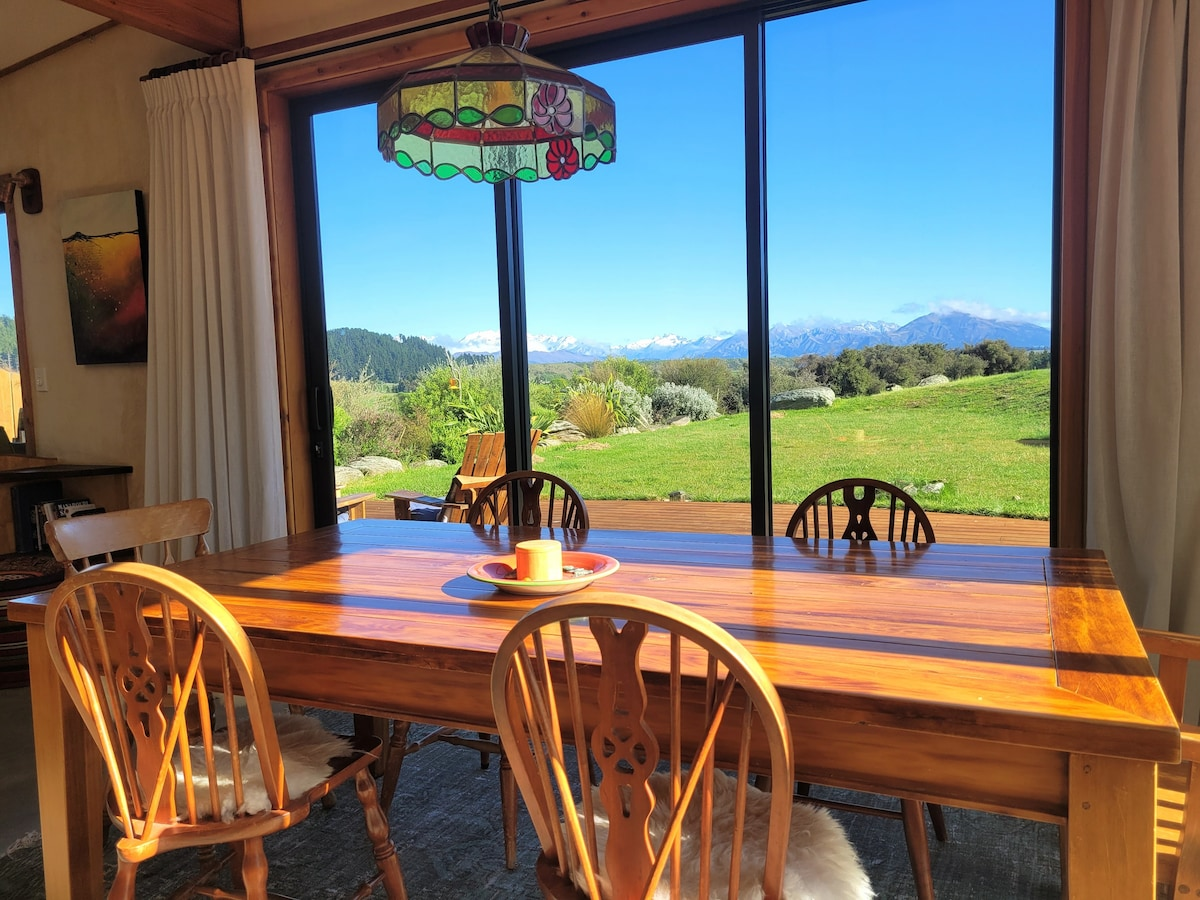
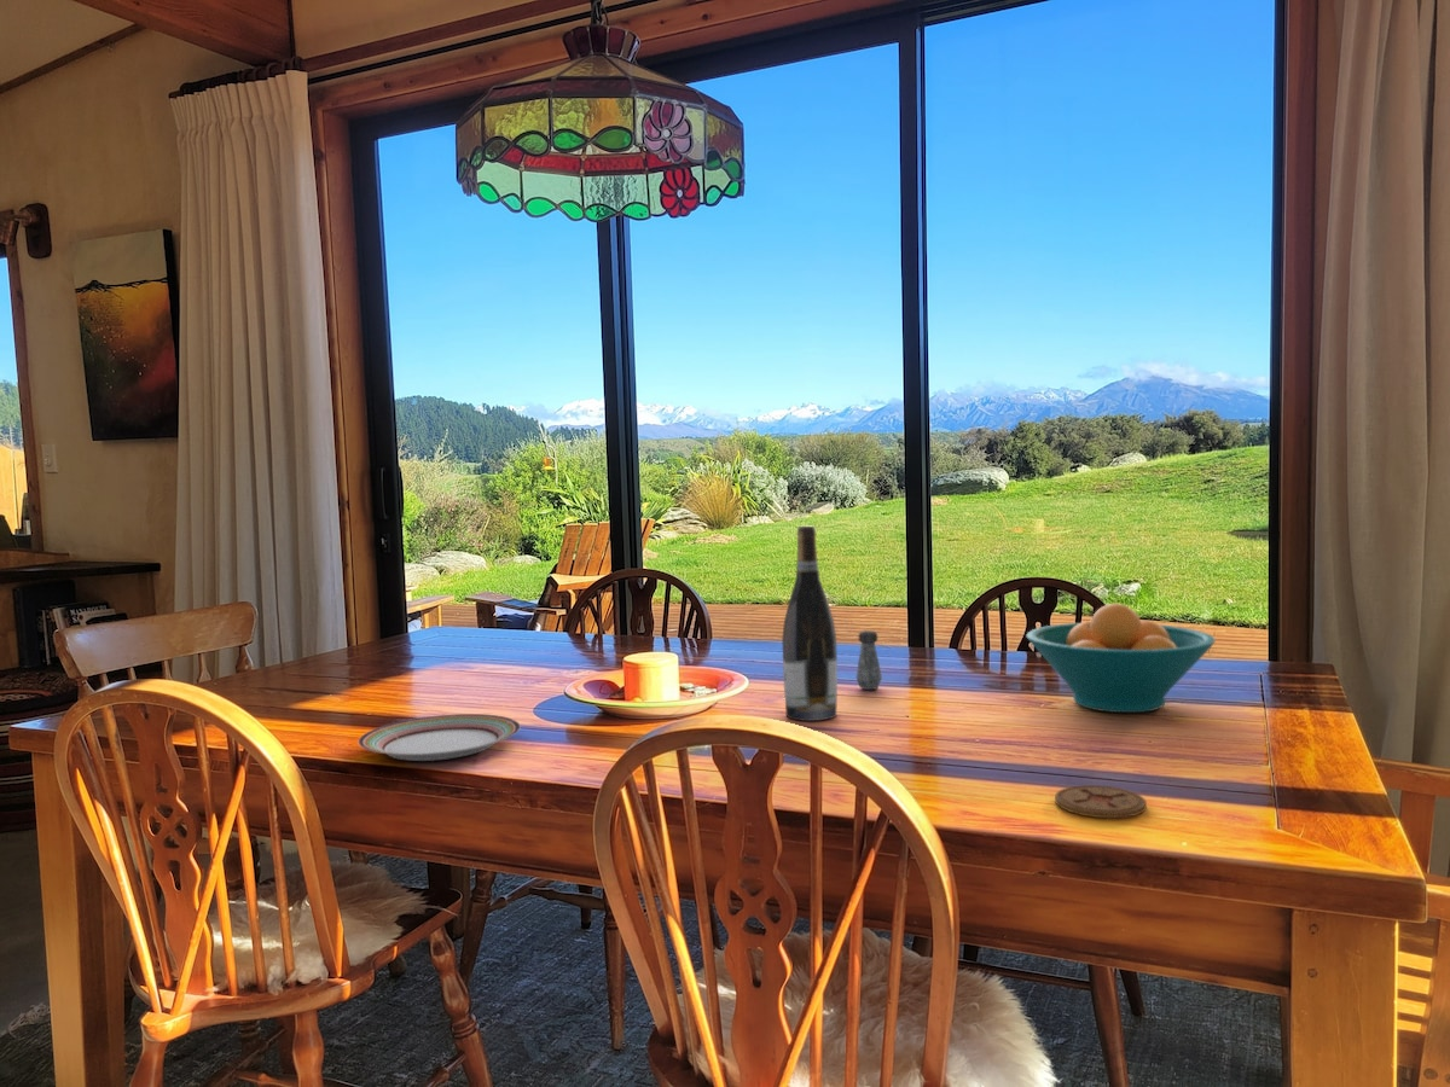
+ wine bottle [781,525,839,722]
+ plate [356,713,522,762]
+ fruit bowl [1025,603,1217,714]
+ coaster [1054,784,1148,819]
+ salt shaker [856,629,883,691]
